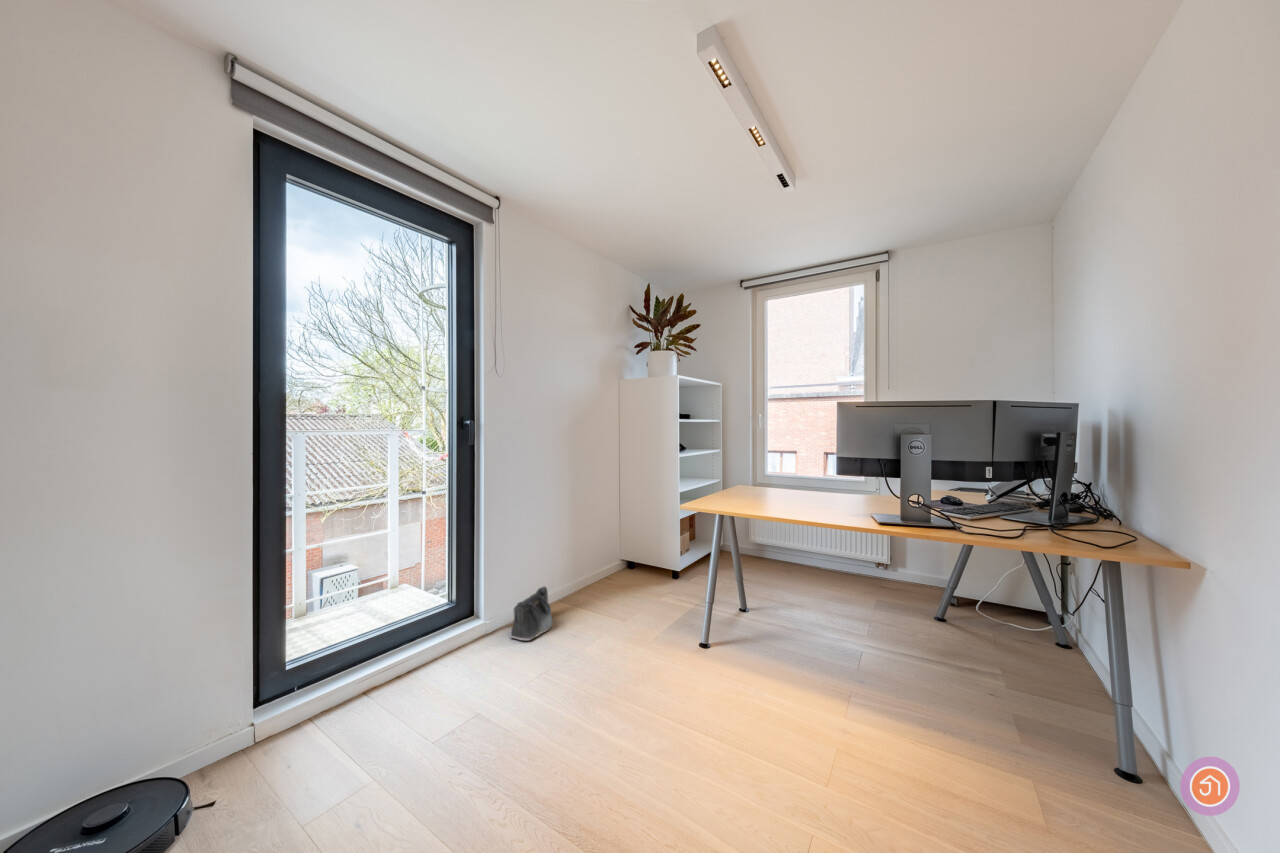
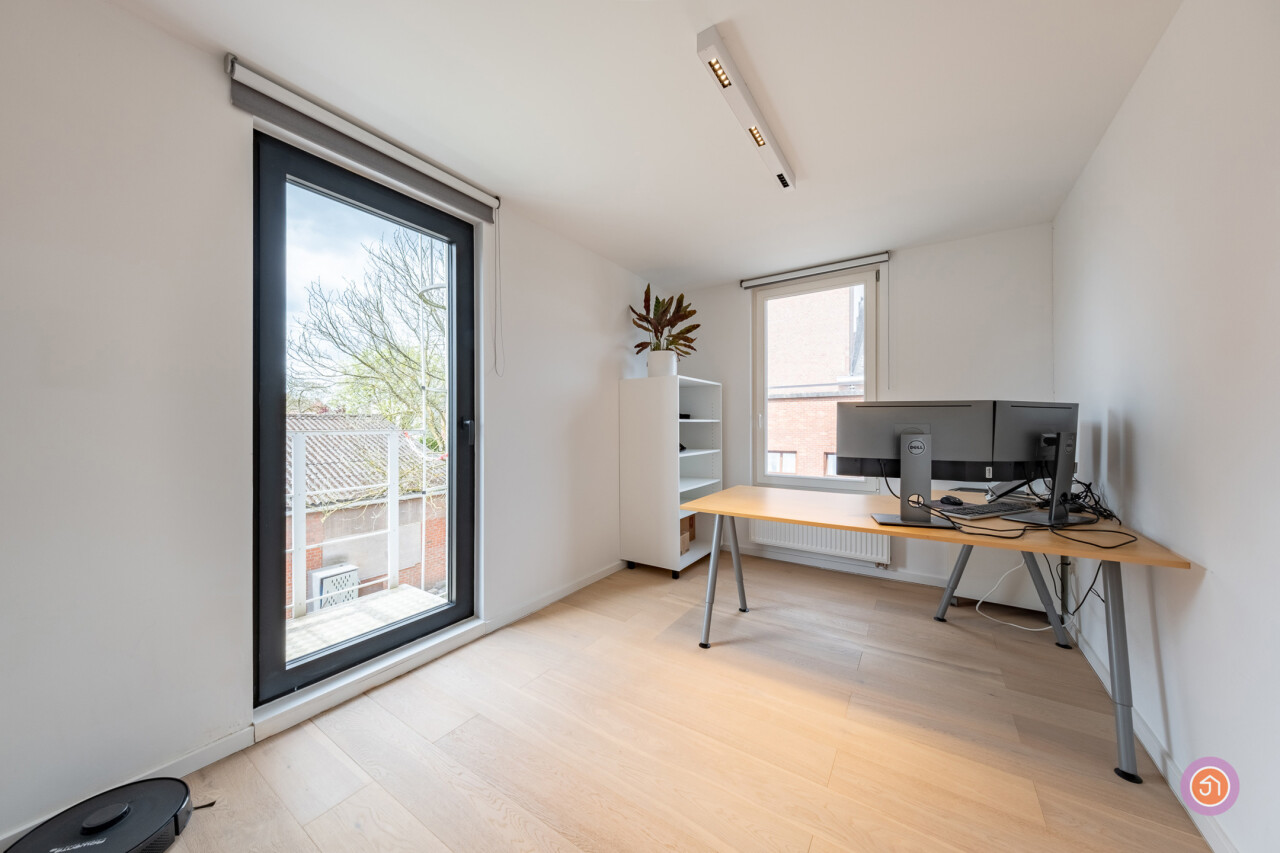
- saddlebag [508,585,554,641]
